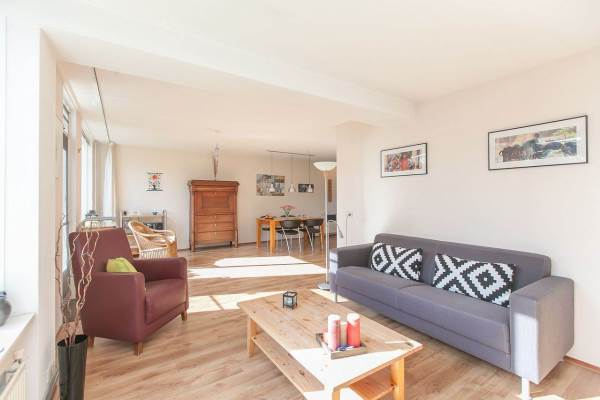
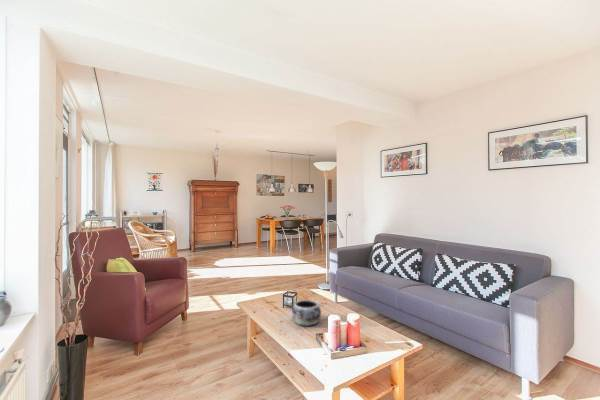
+ decorative bowl [291,299,322,327]
